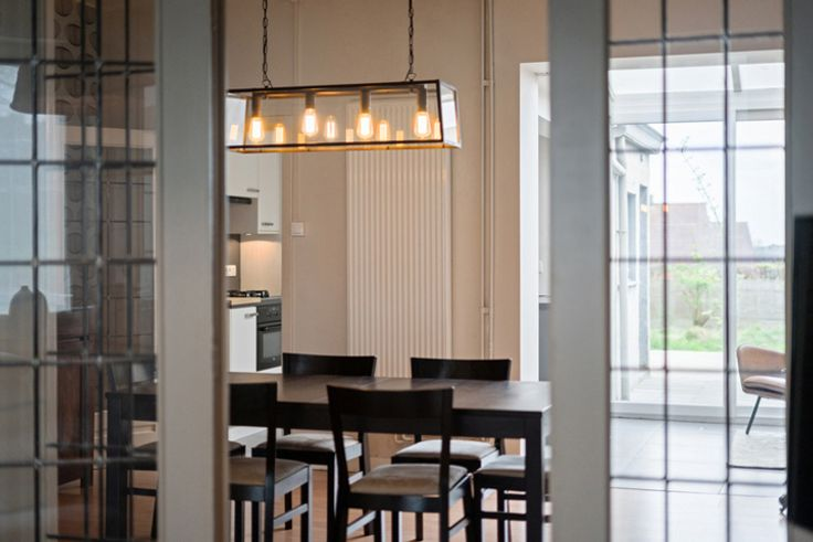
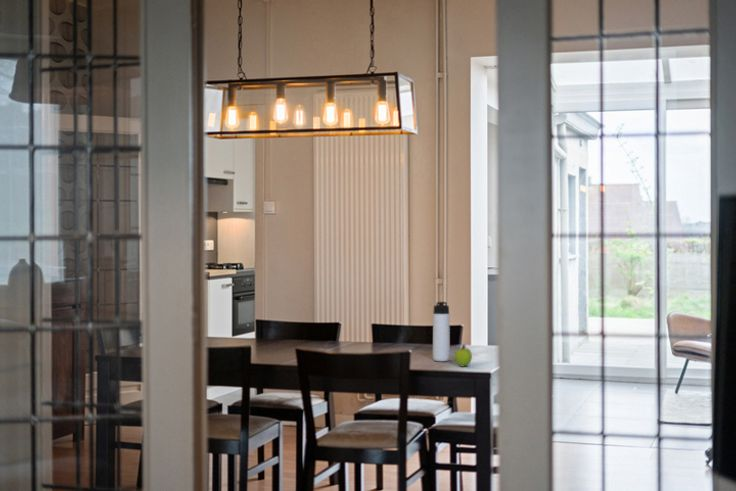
+ fruit [453,343,473,367]
+ thermos bottle [432,301,451,362]
